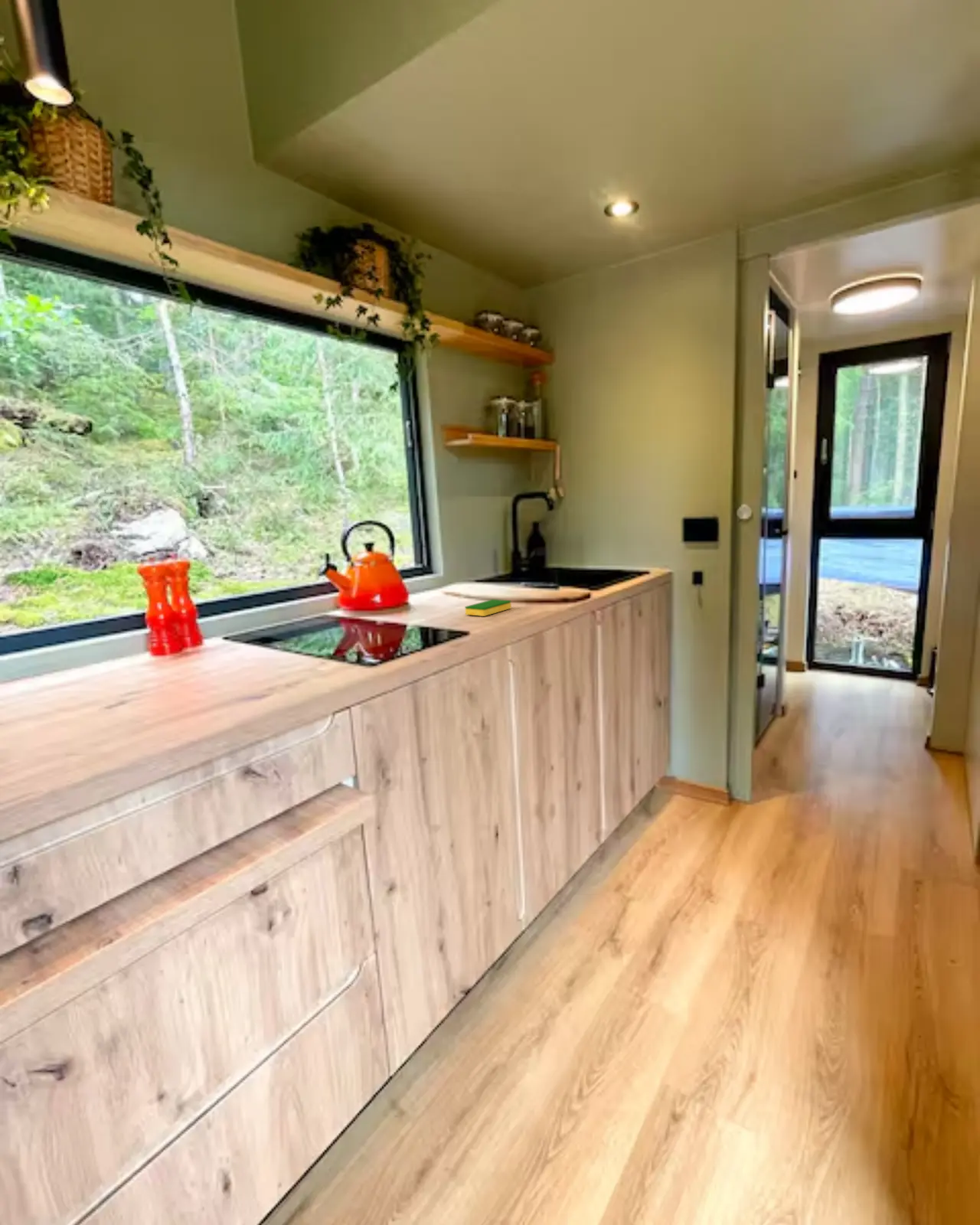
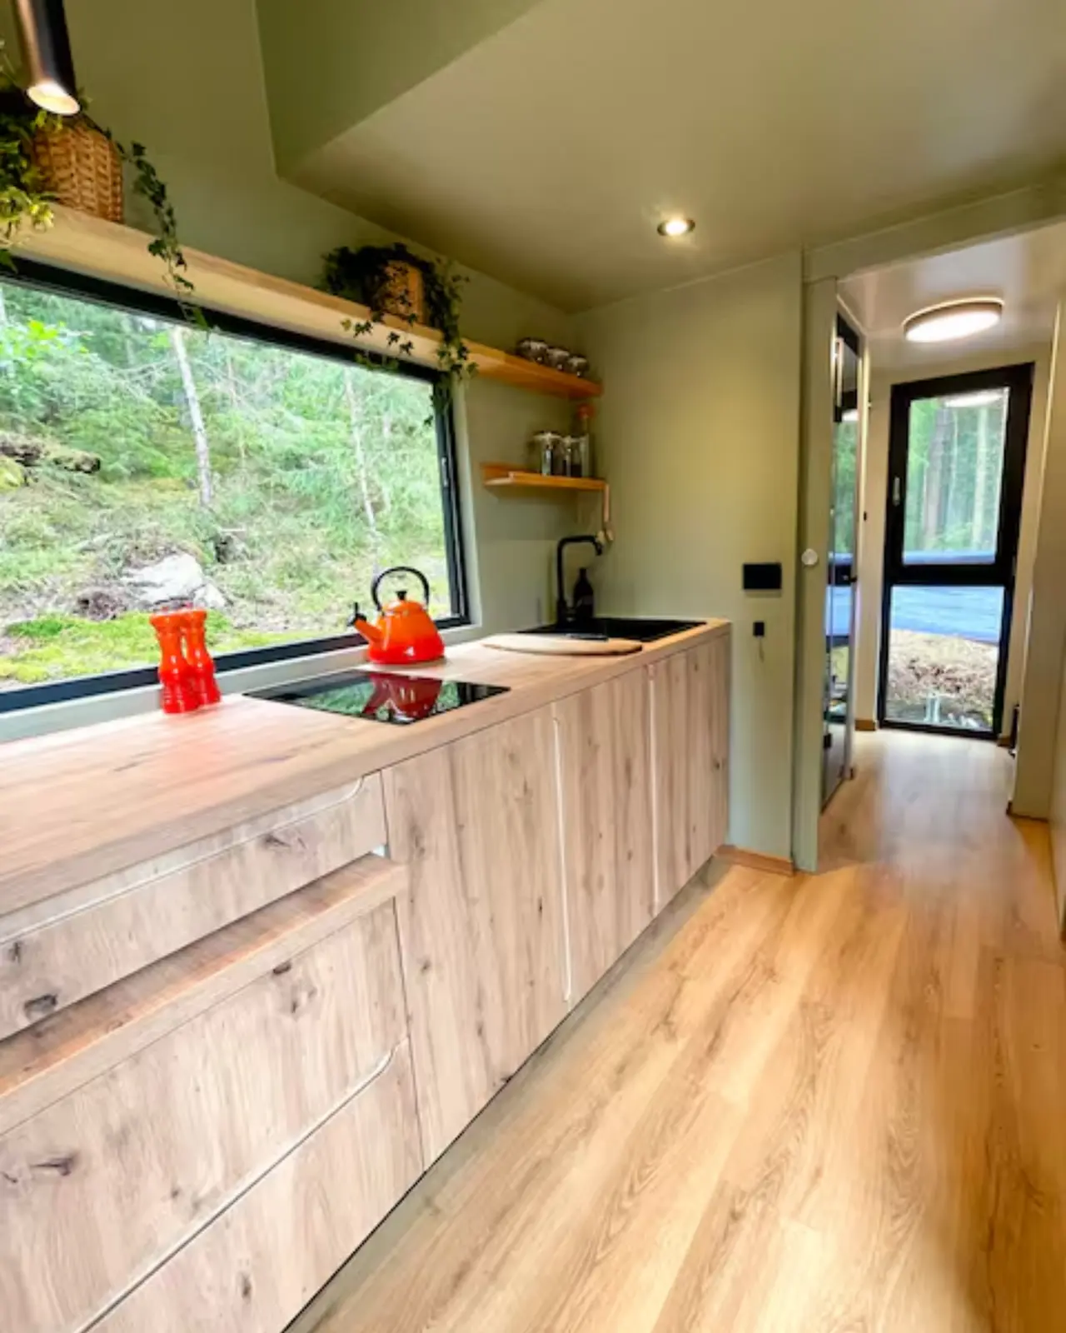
- dish sponge [464,599,512,617]
